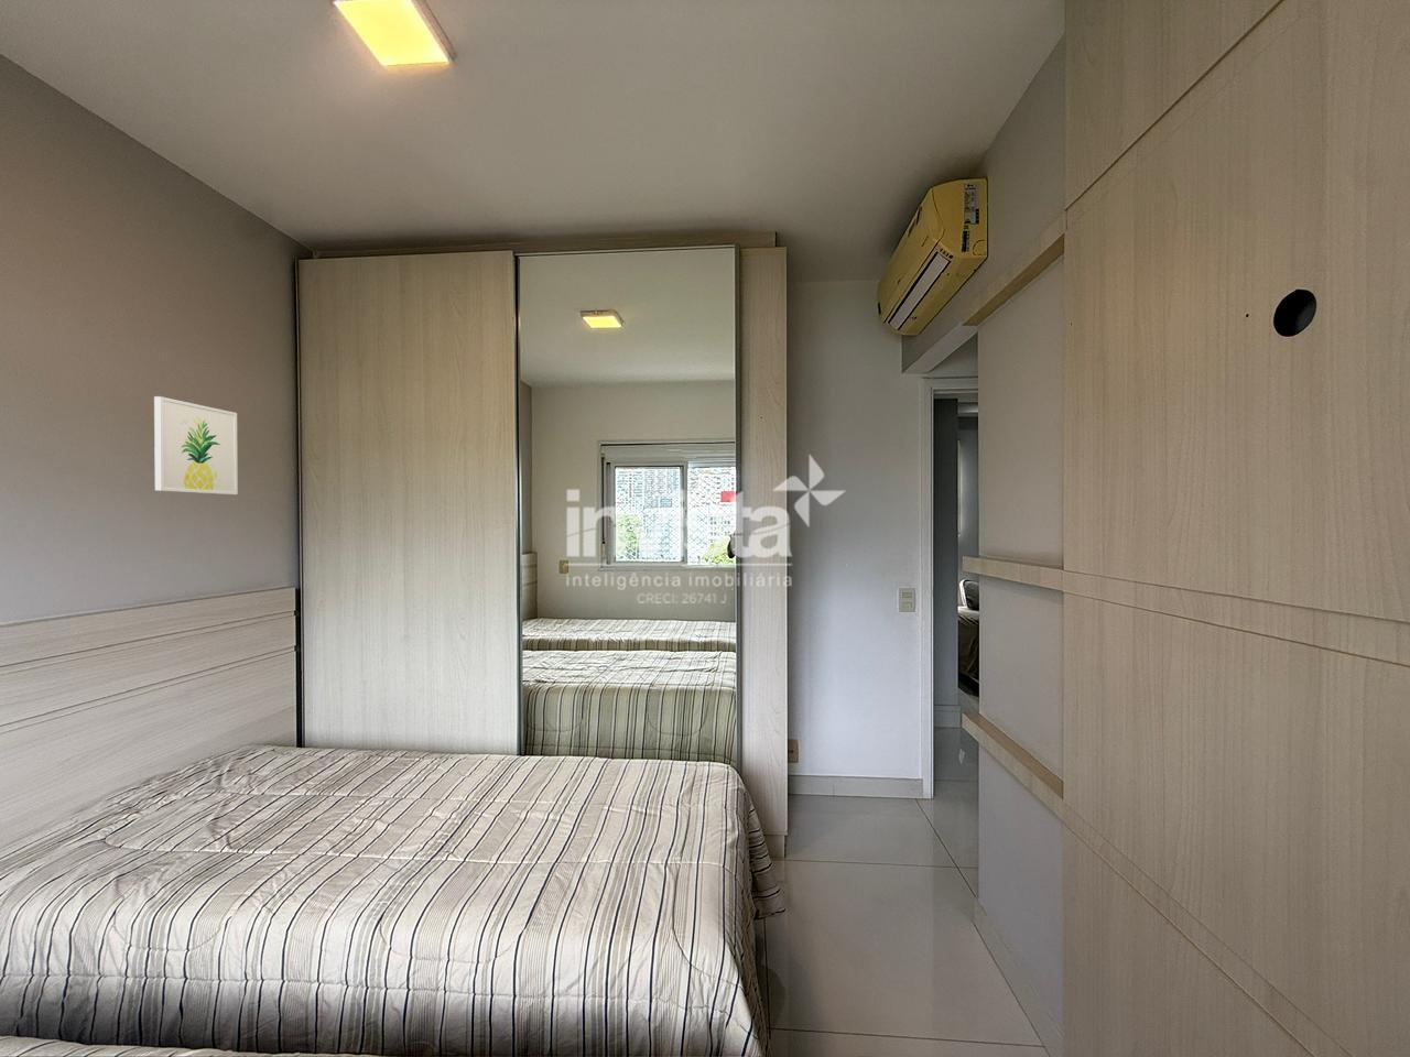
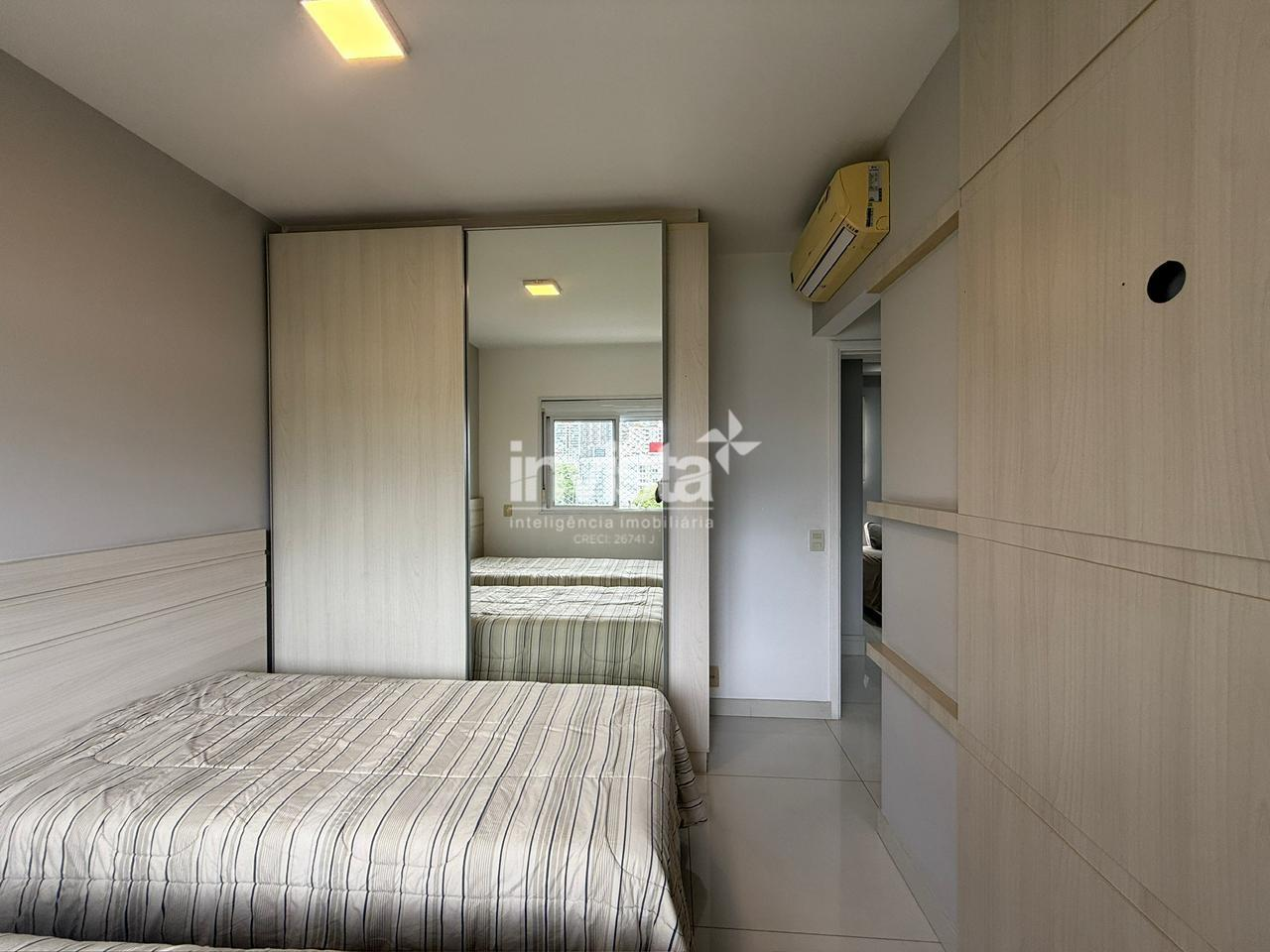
- wall art [153,395,239,495]
